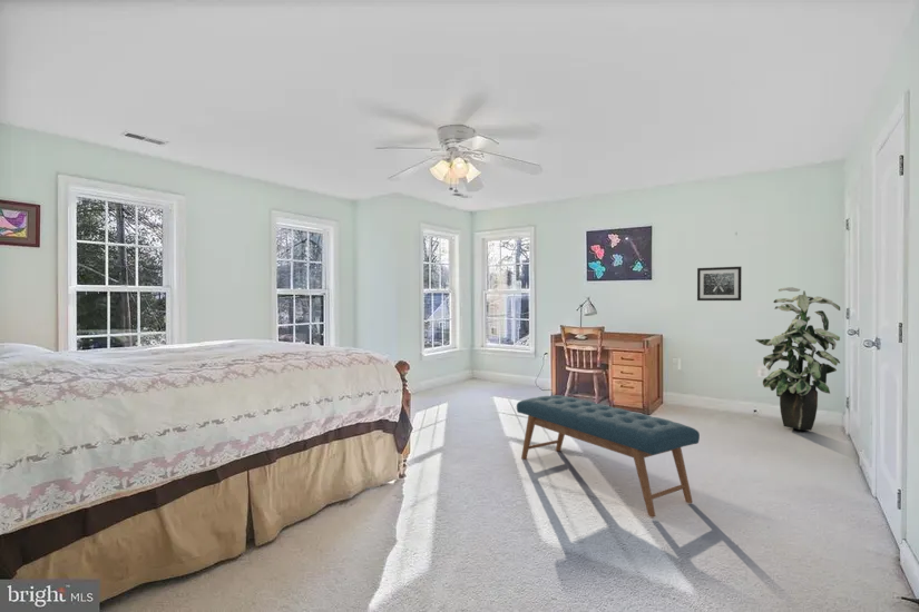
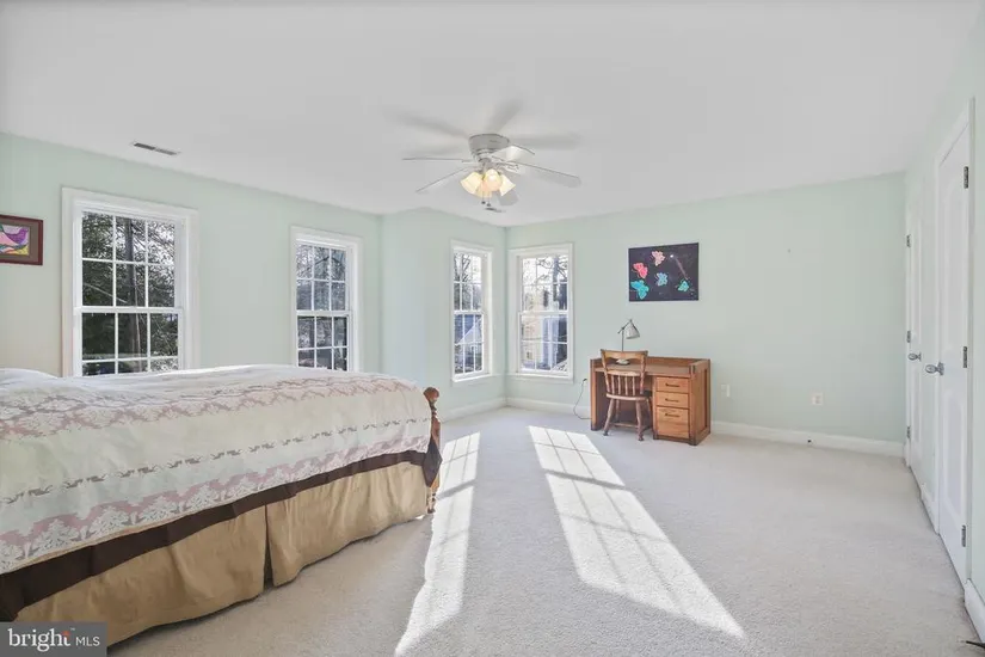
- indoor plant [754,286,841,432]
- wall art [696,266,743,302]
- bench [516,394,701,517]
